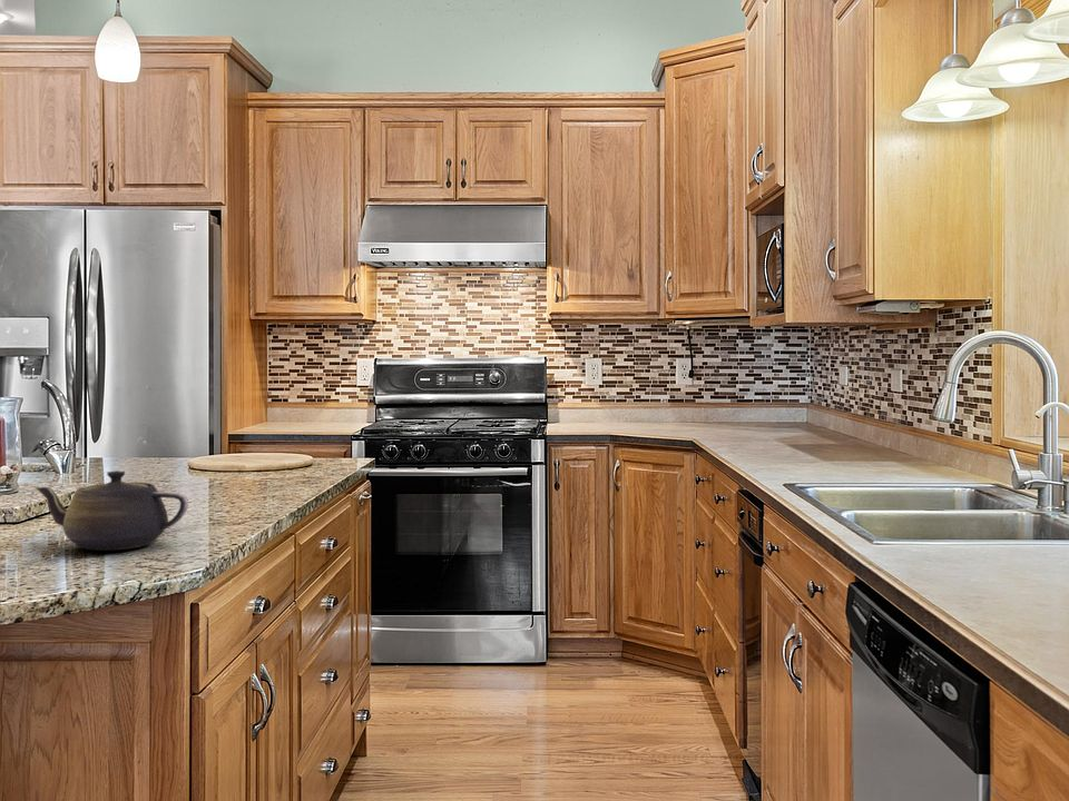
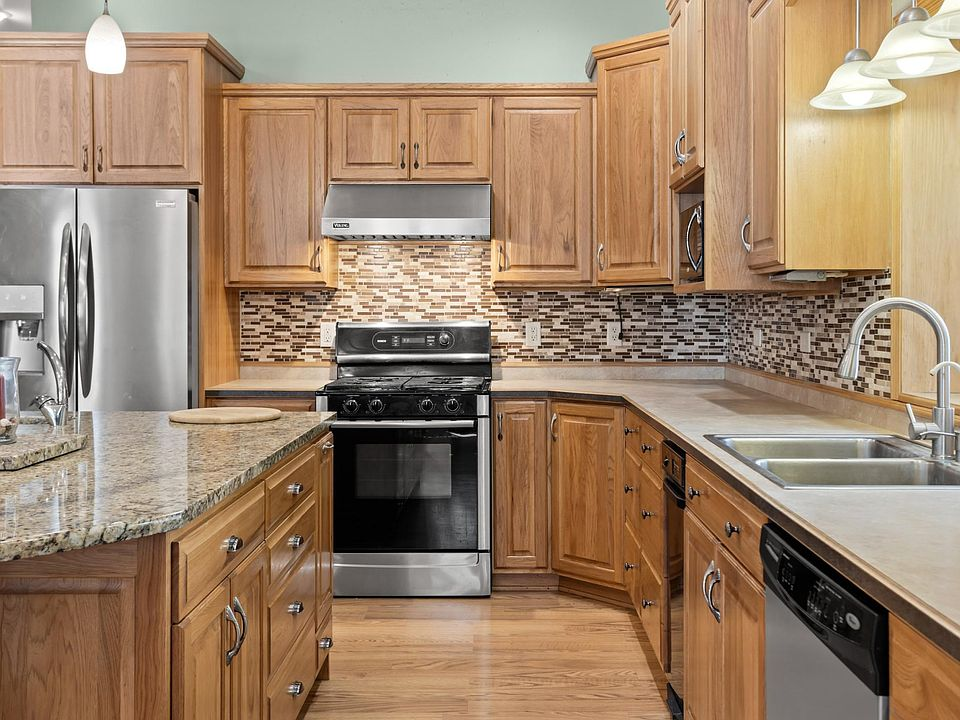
- teapot [33,469,189,552]
